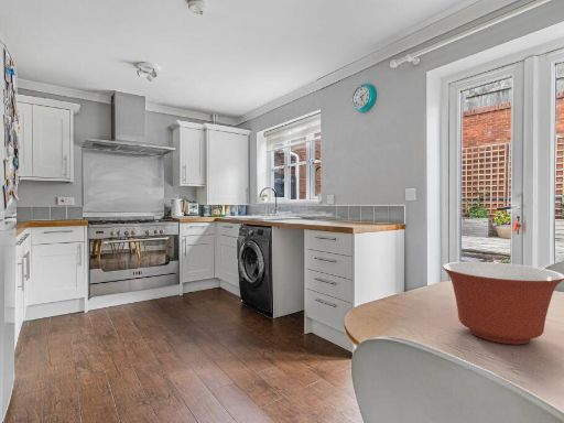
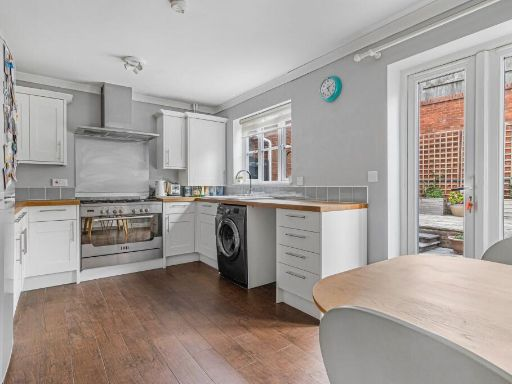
- mixing bowl [442,261,564,346]
